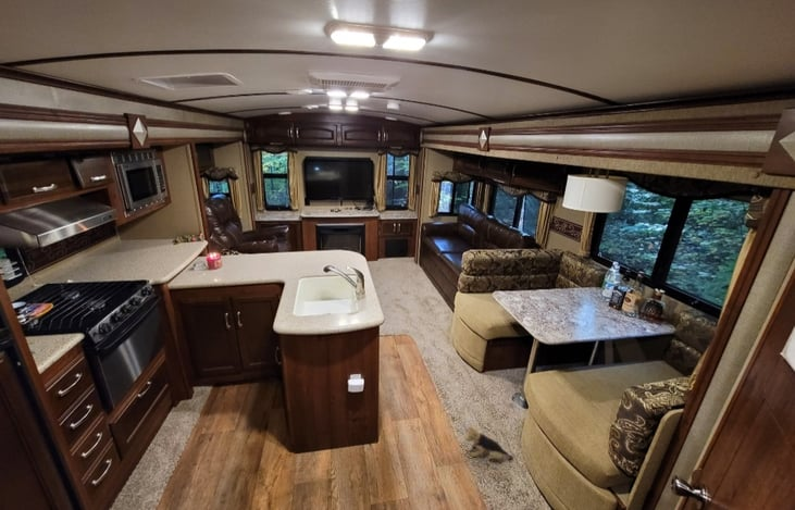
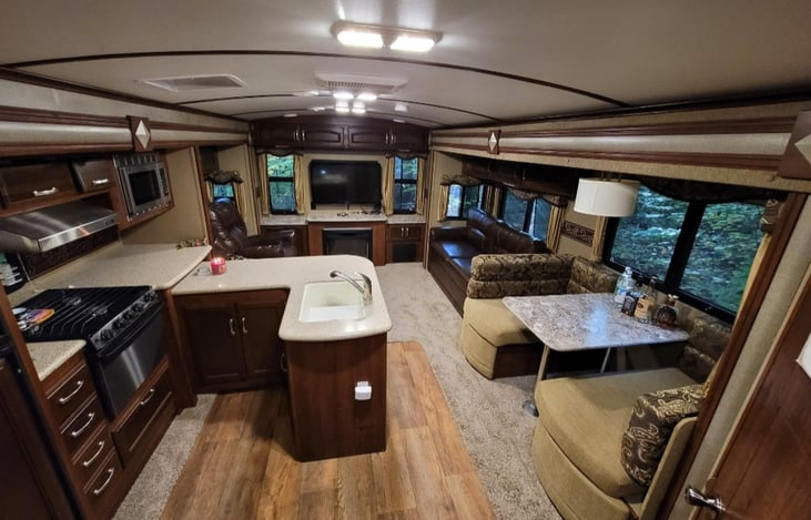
- plush toy [464,425,514,460]
